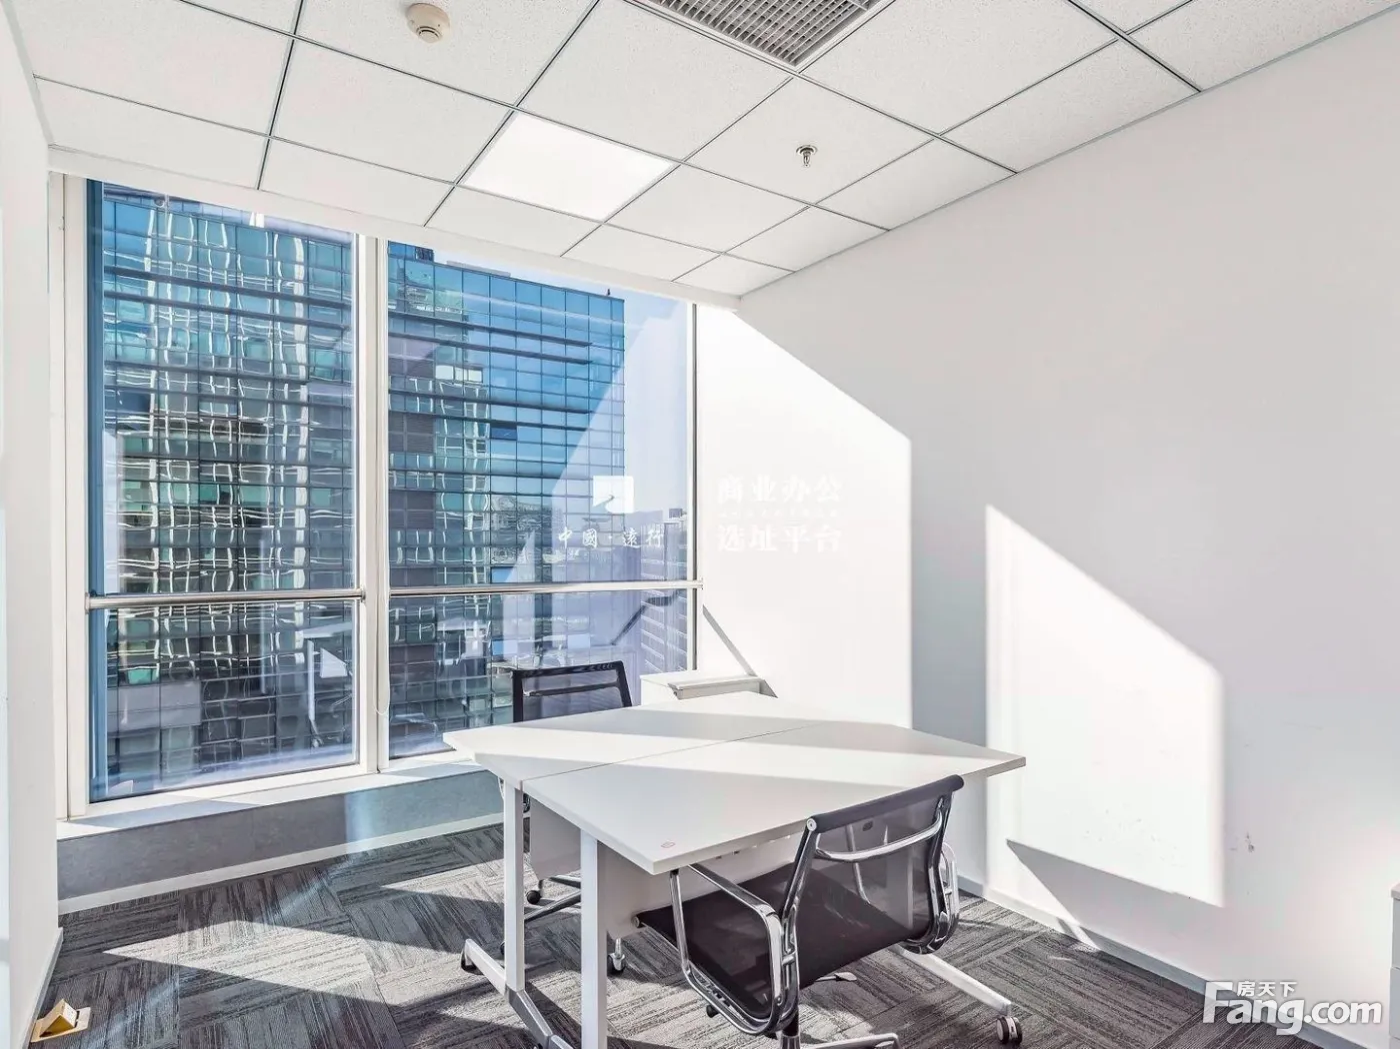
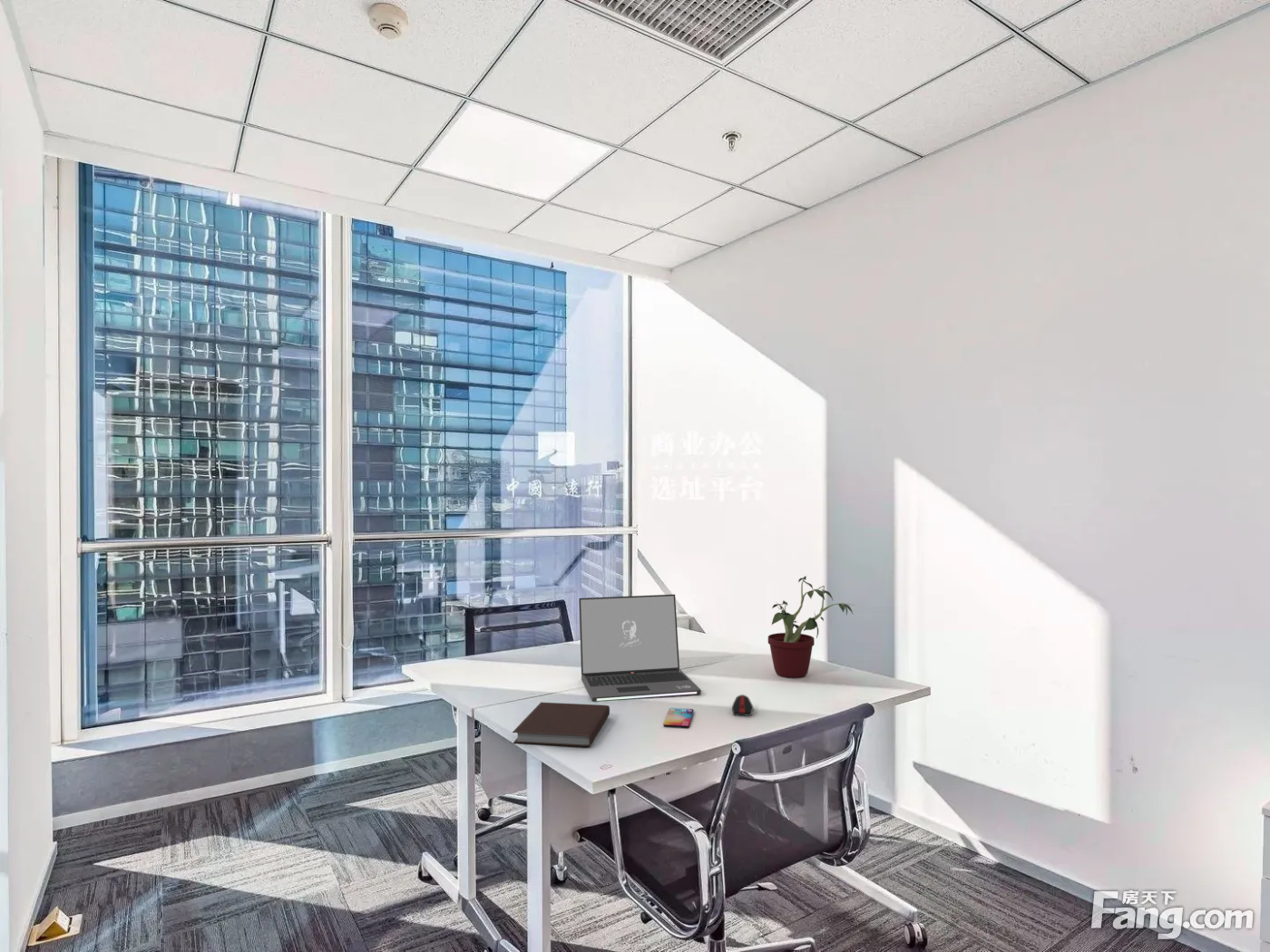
+ laptop [578,594,702,703]
+ potted plant [767,576,856,679]
+ computer mouse [731,694,754,716]
+ notebook [512,702,611,749]
+ smartphone [662,707,695,729]
